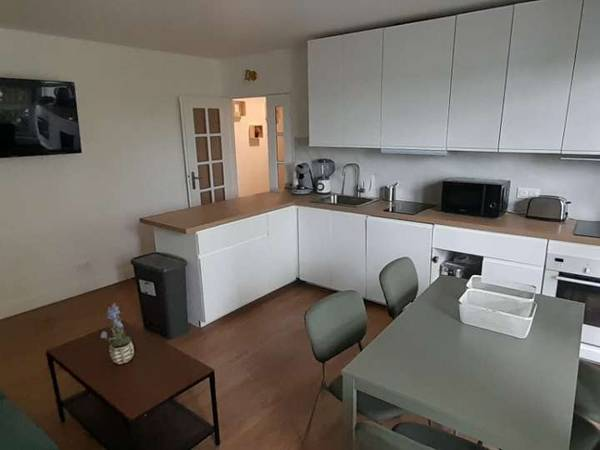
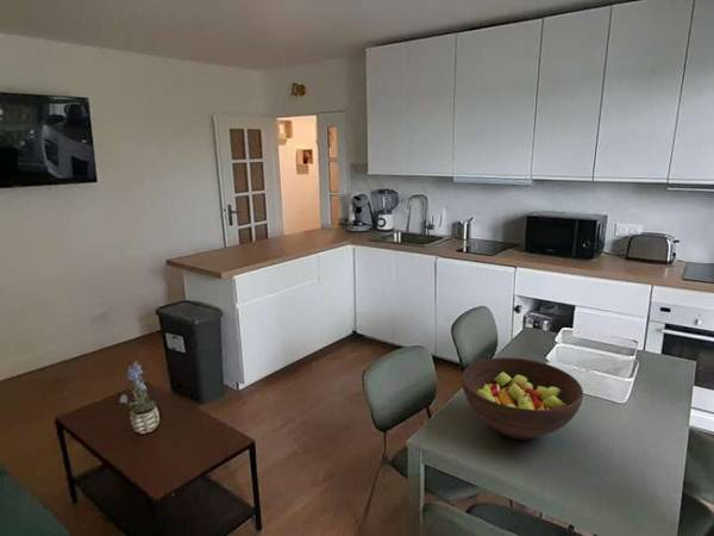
+ fruit bowl [461,356,584,441]
